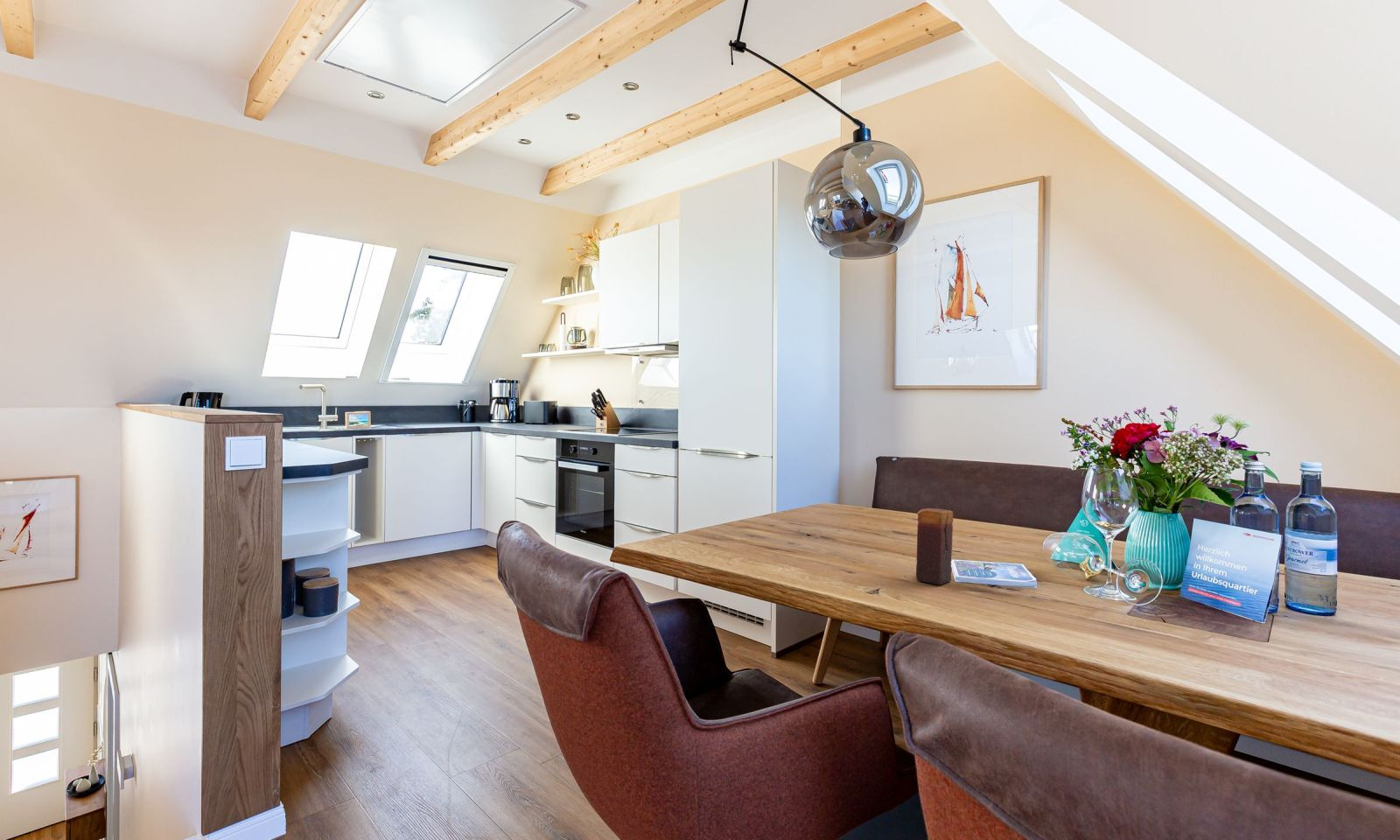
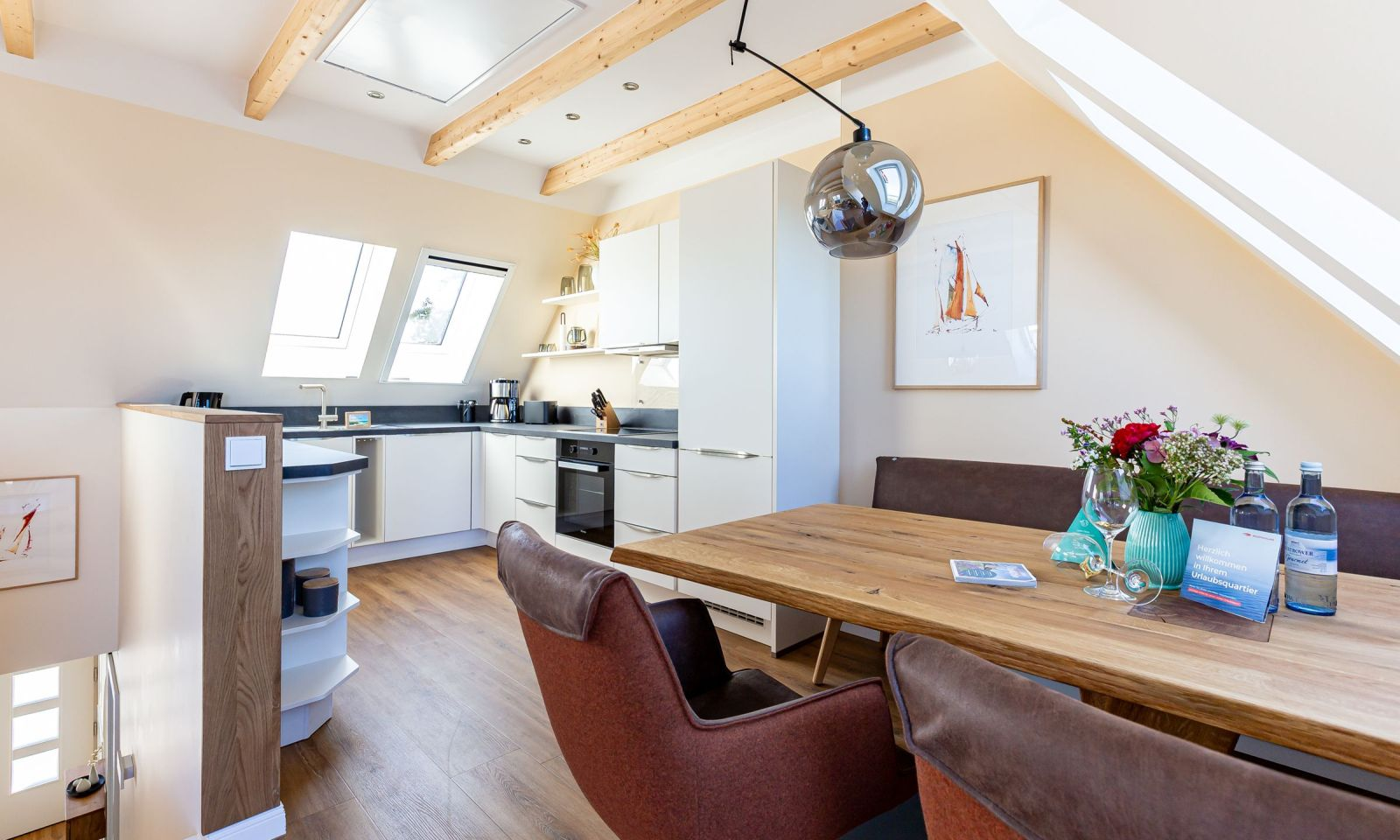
- candle [915,507,954,585]
